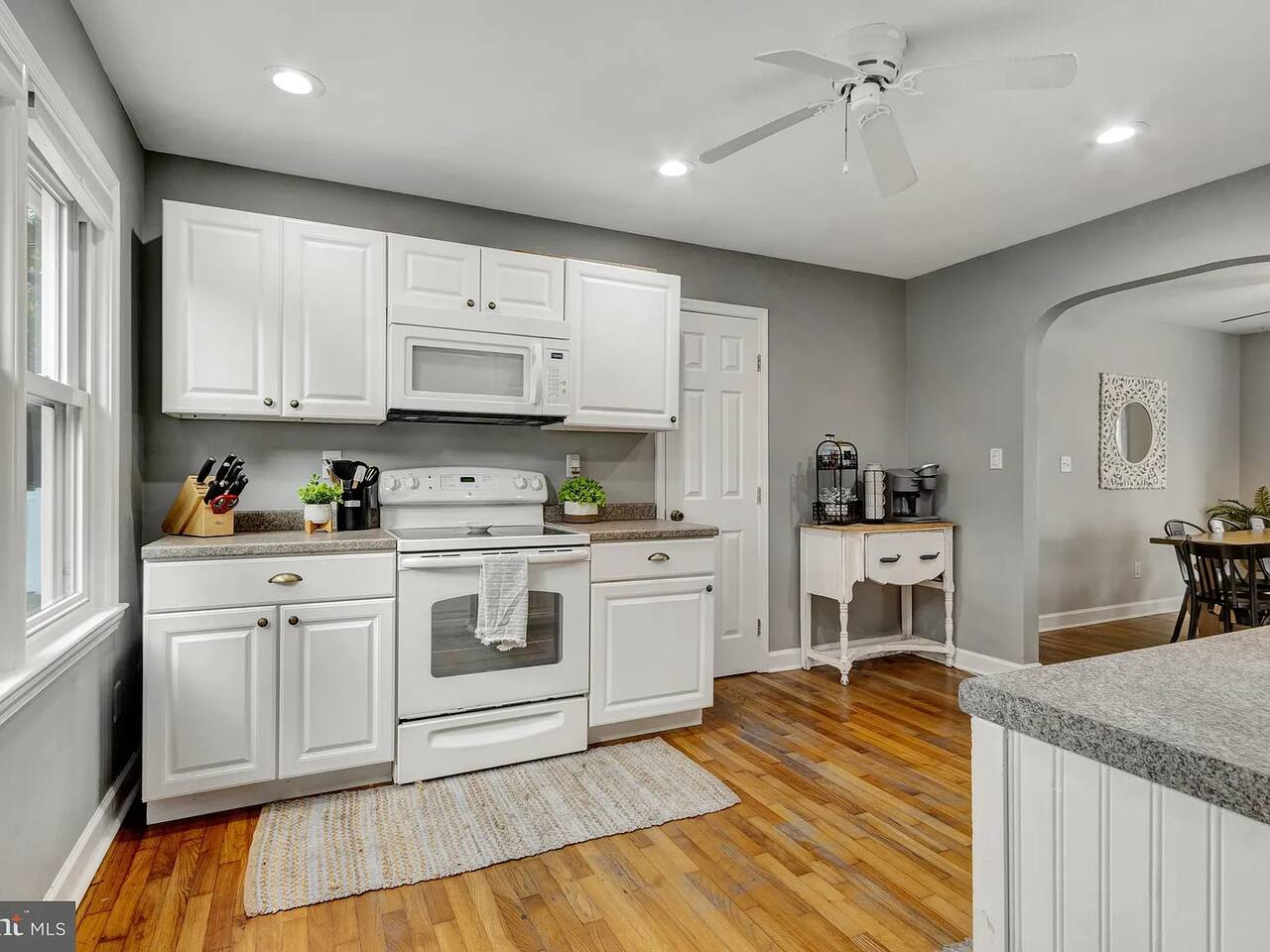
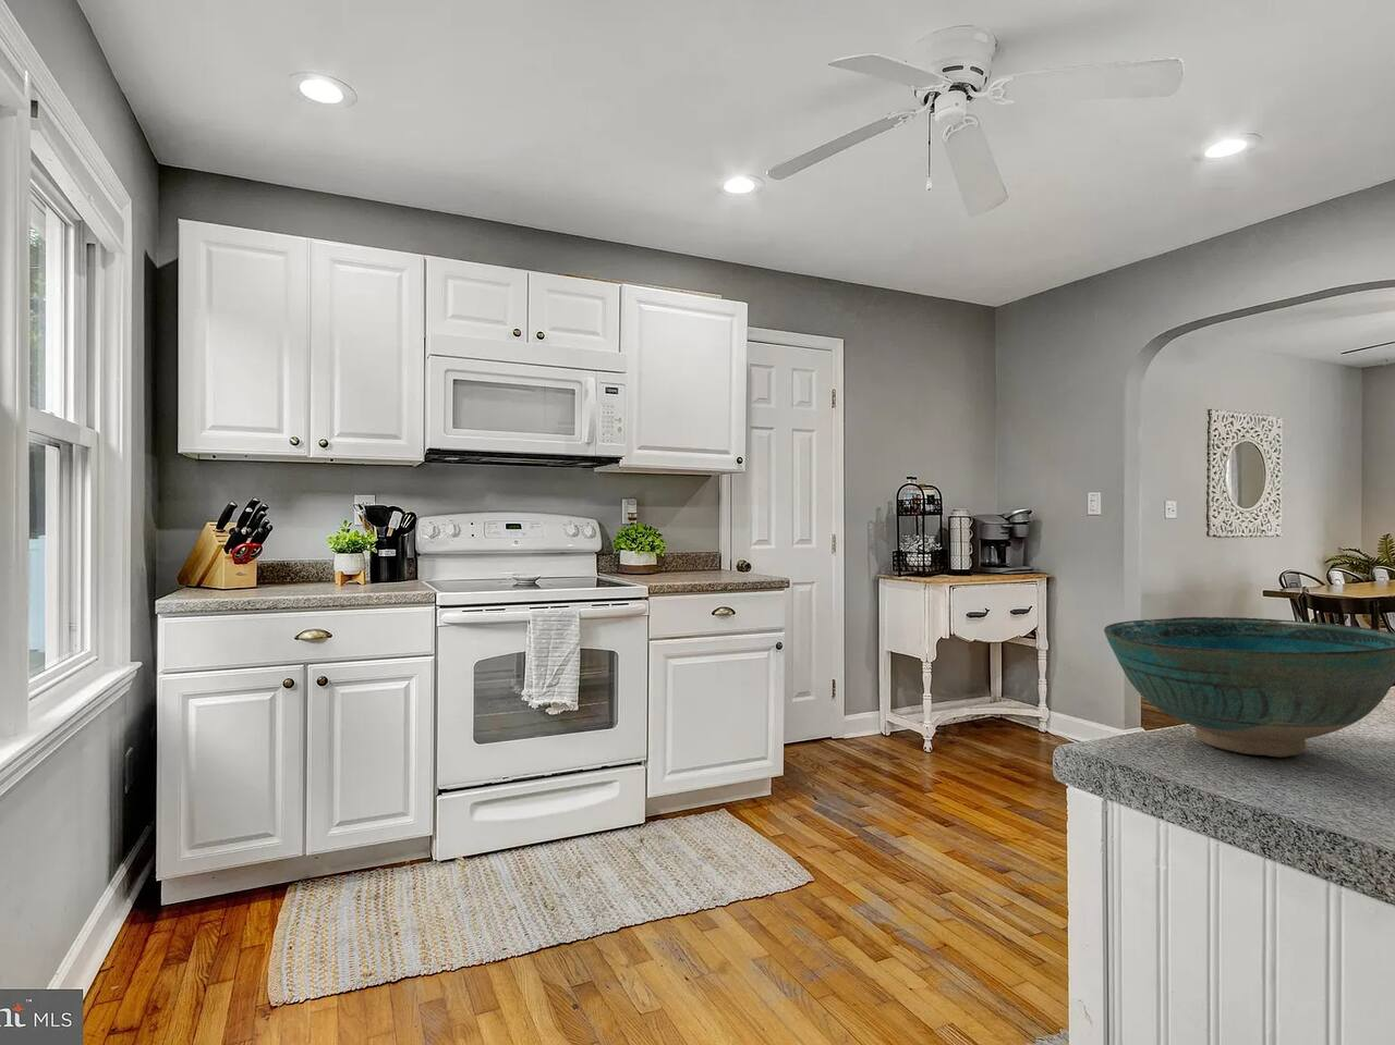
+ bowl [1103,616,1395,757]
